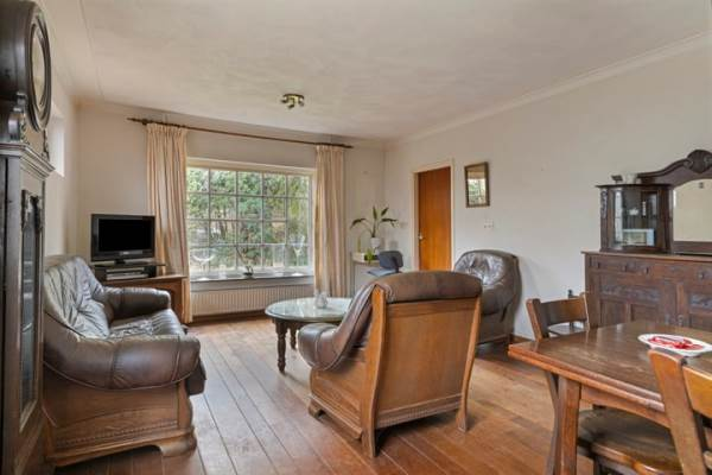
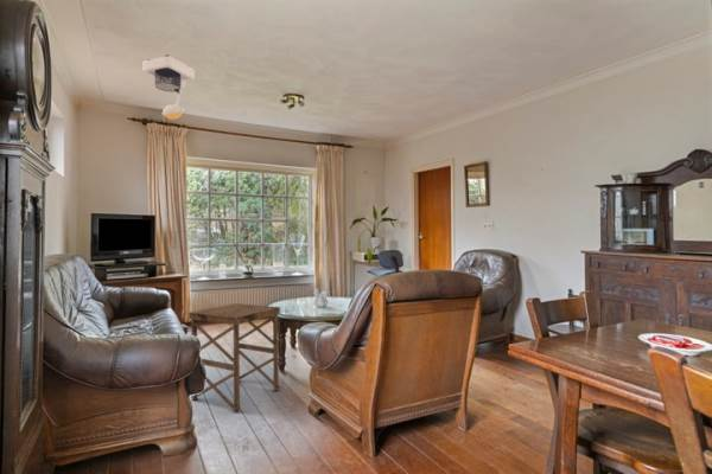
+ side table [187,302,281,412]
+ ceiling light [142,53,195,121]
